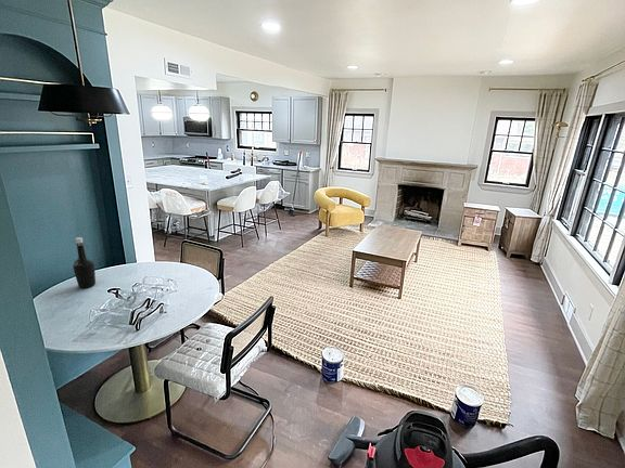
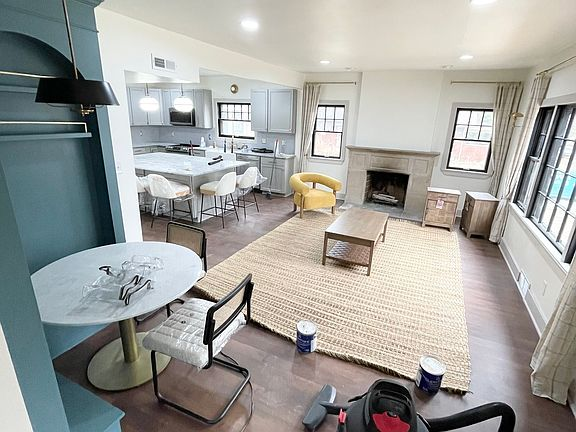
- bottle [73,236,97,289]
